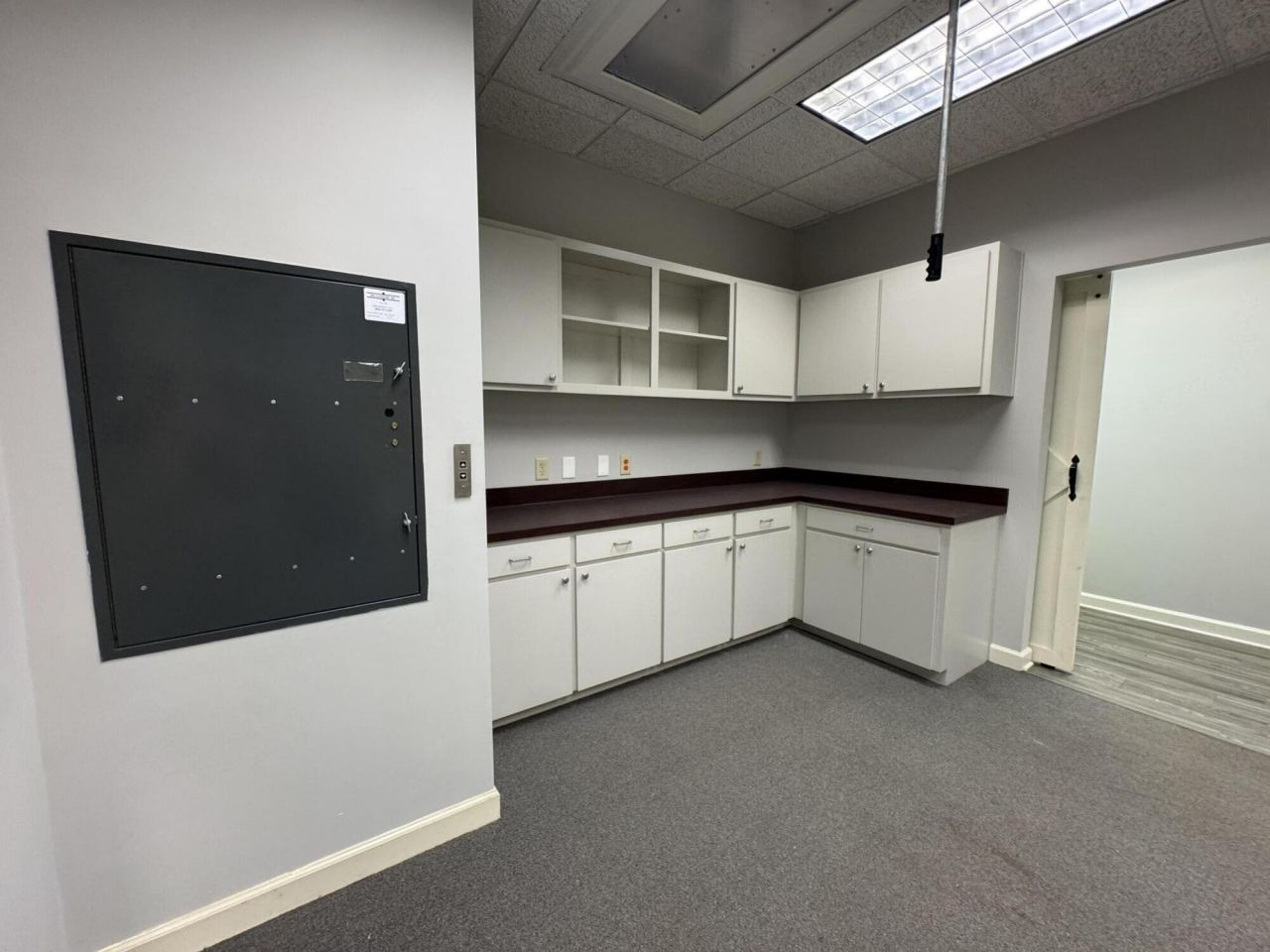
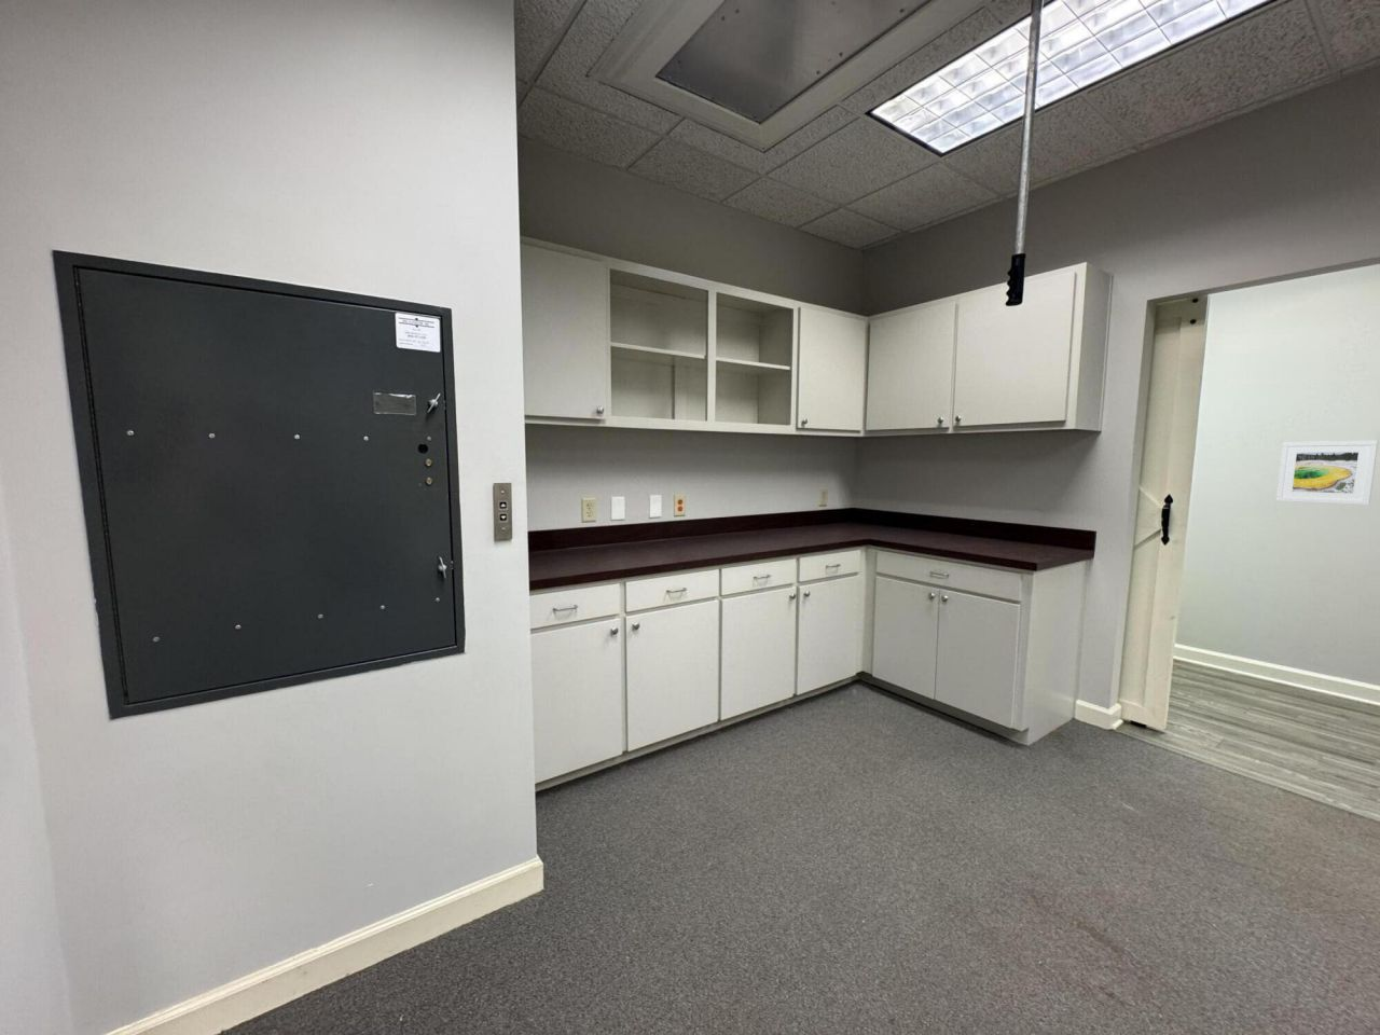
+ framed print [1275,440,1379,506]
